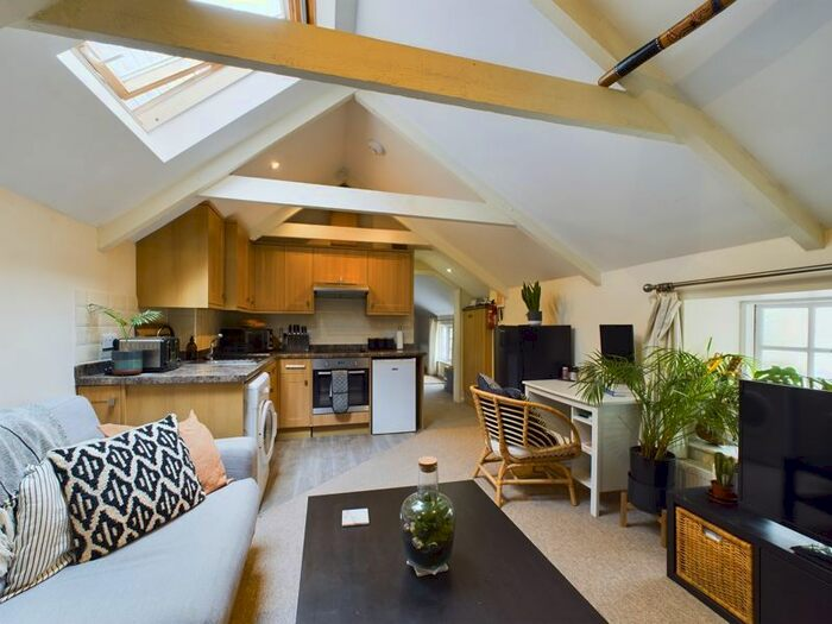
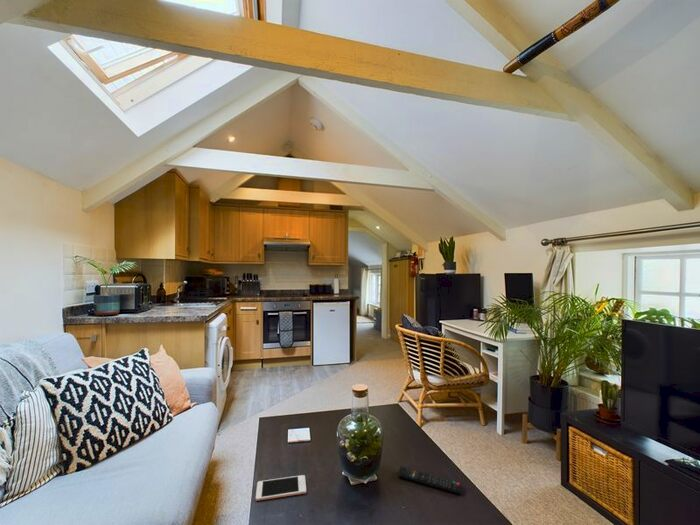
+ remote control [397,465,463,495]
+ cell phone [255,474,307,502]
